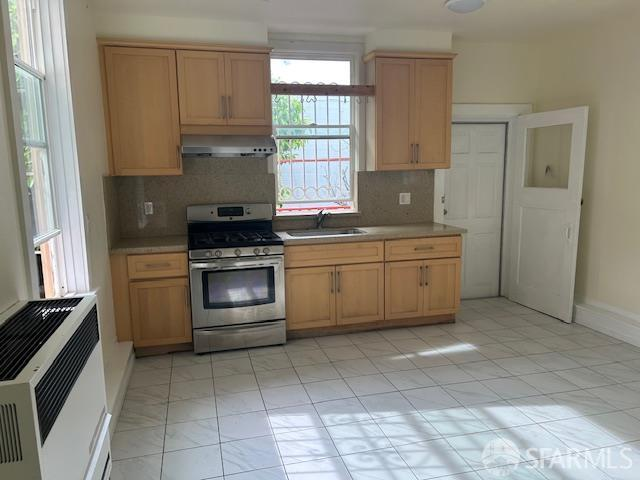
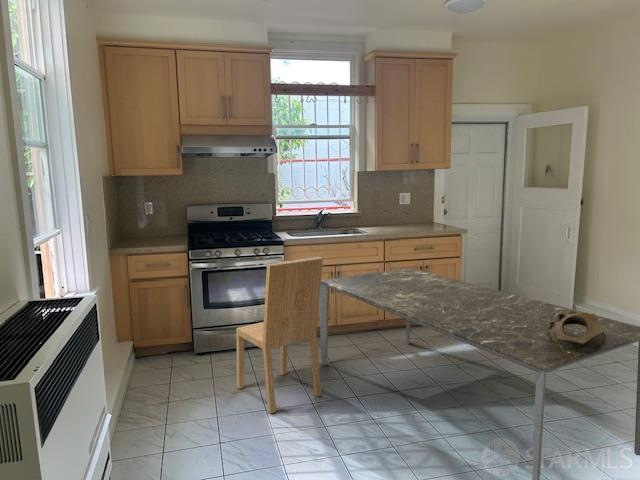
+ dining table [319,267,640,480]
+ dining chair [235,256,324,414]
+ decorative bowl [546,310,607,349]
